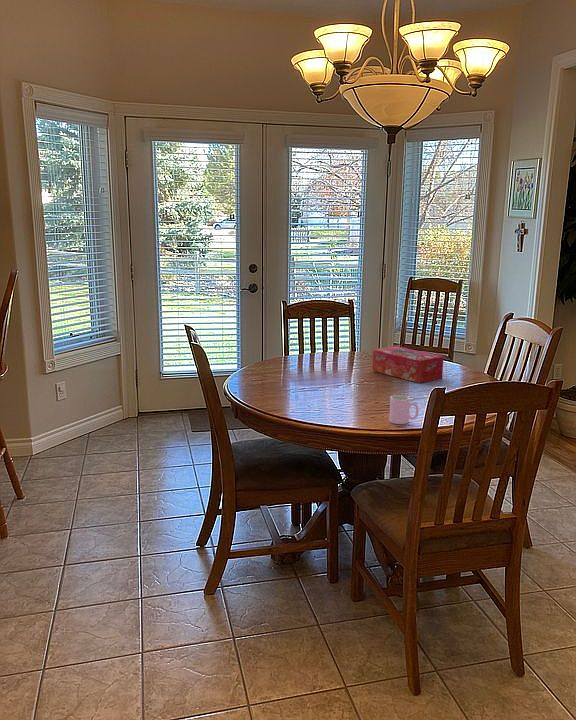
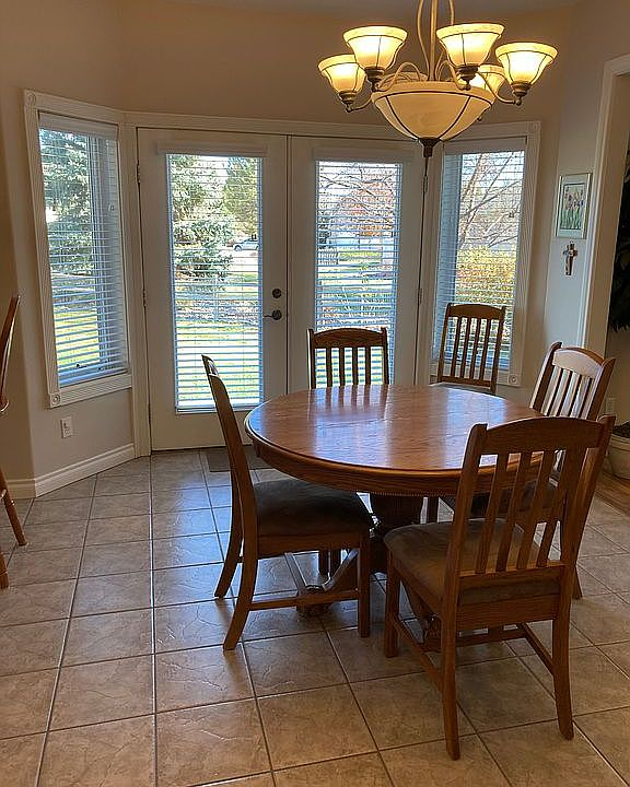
- tissue box [372,345,445,384]
- cup [388,394,419,425]
